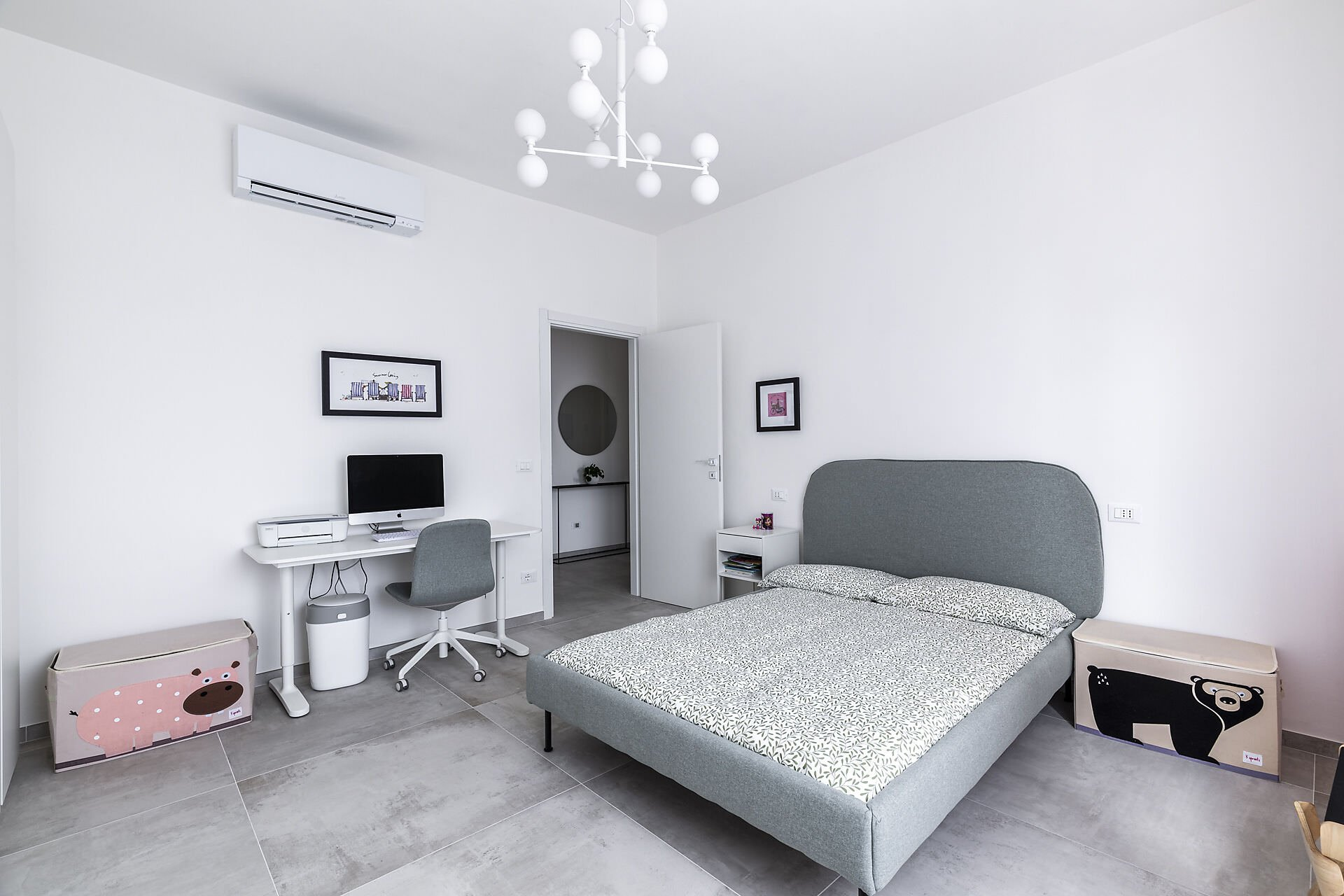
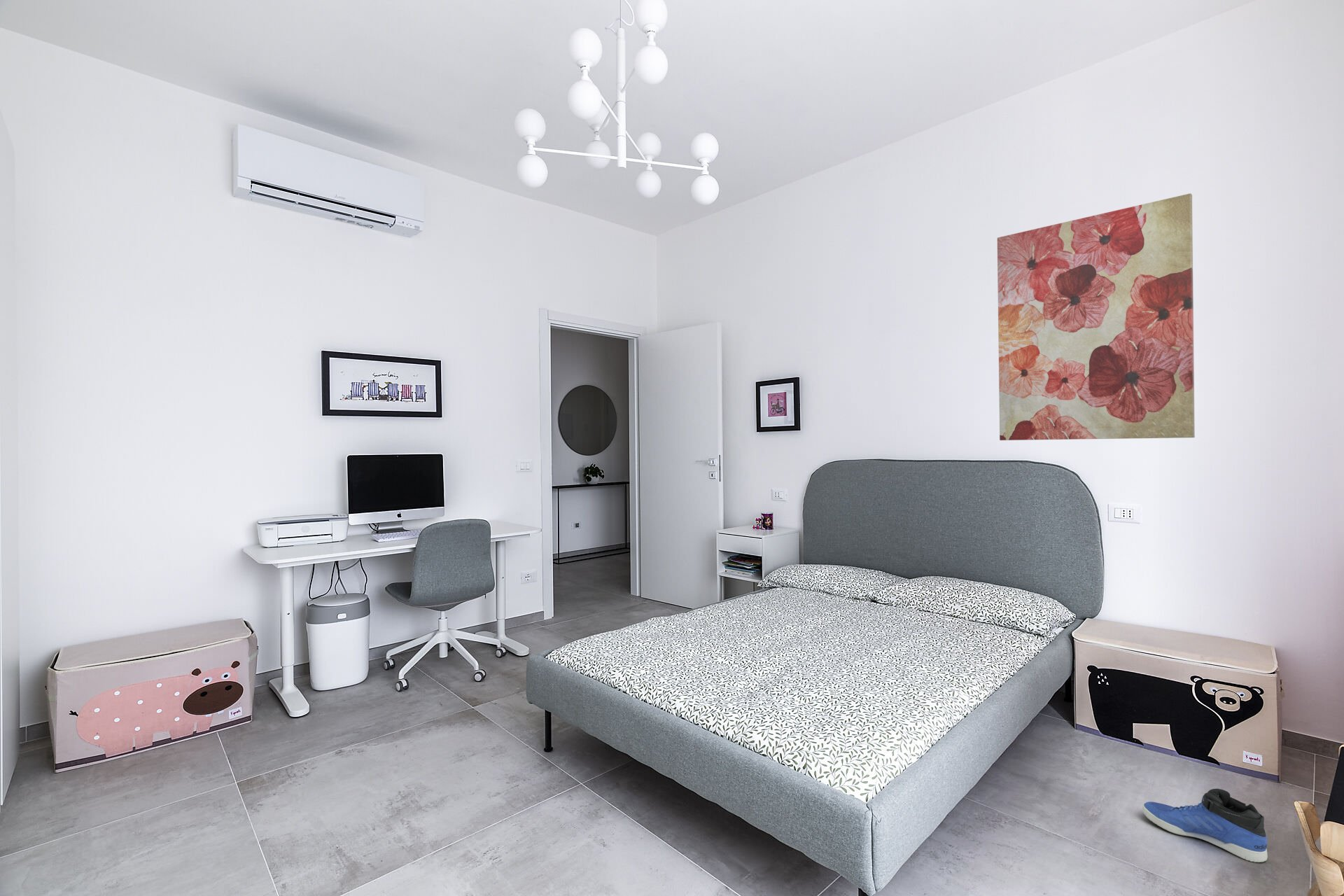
+ sneaker [1142,788,1268,863]
+ wall art [997,193,1196,441]
